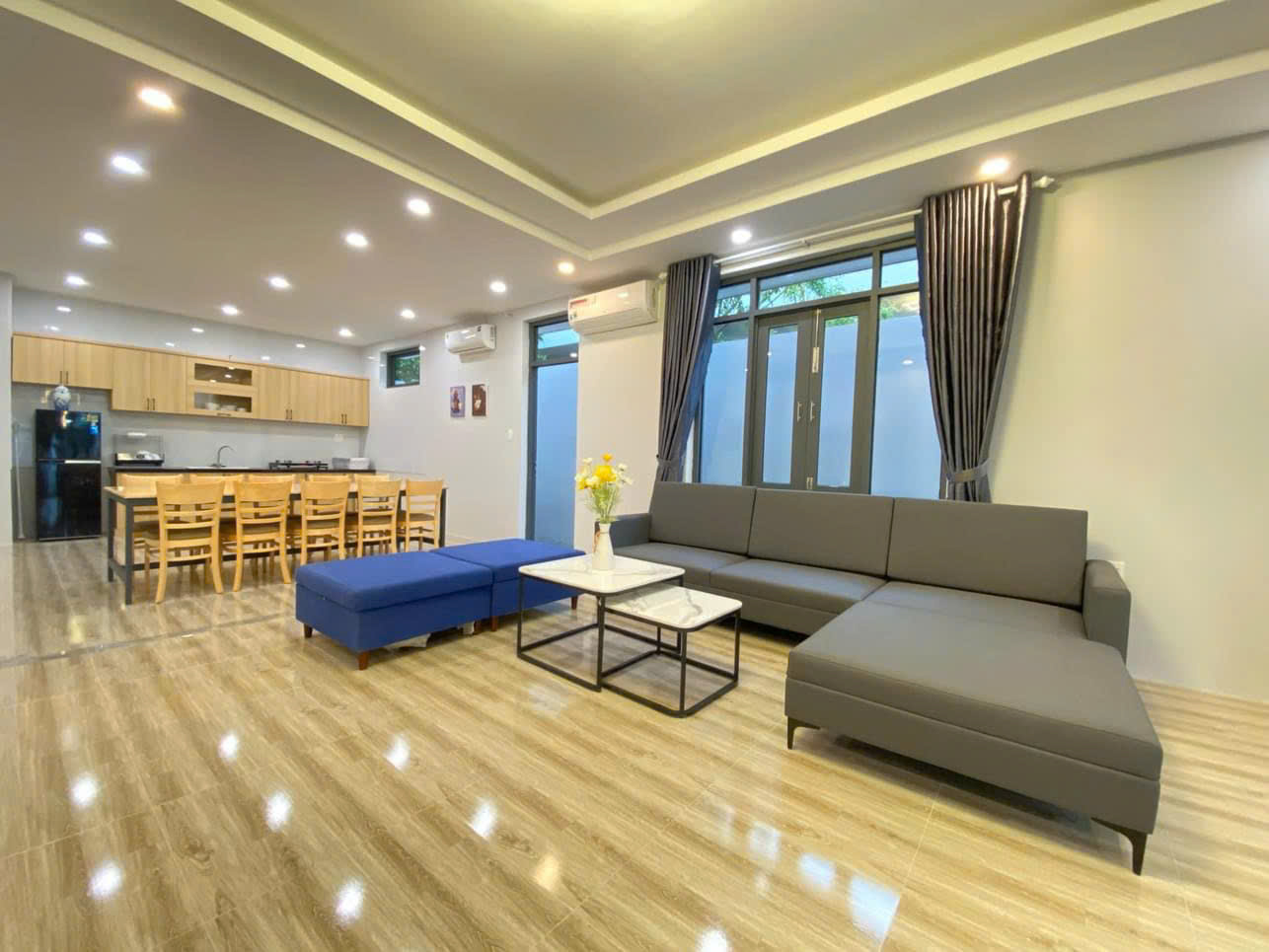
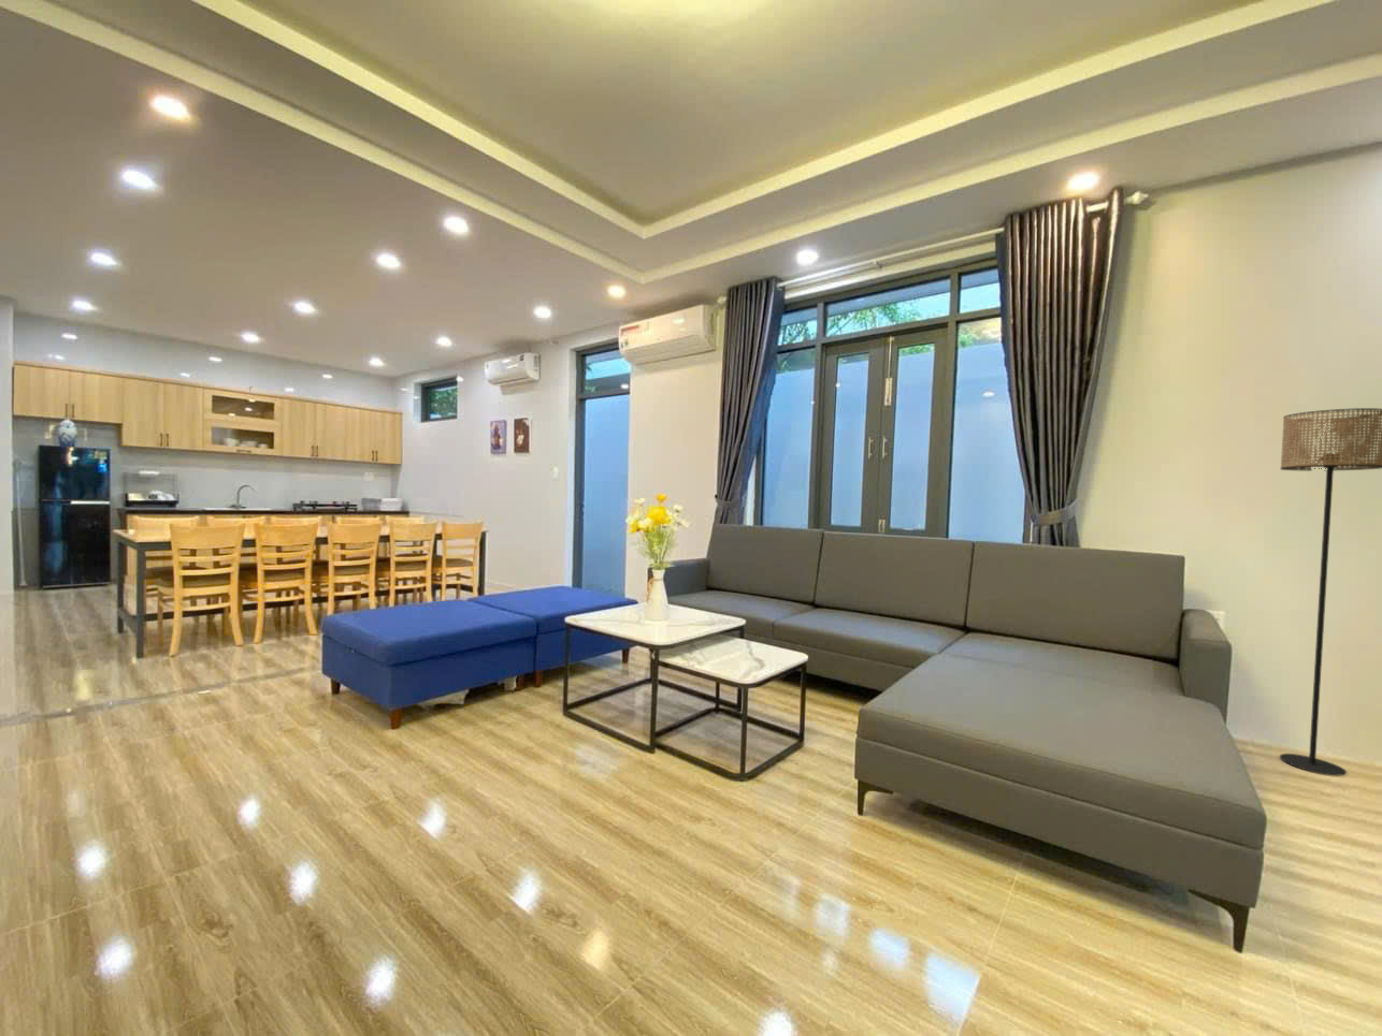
+ floor lamp [1279,407,1382,776]
